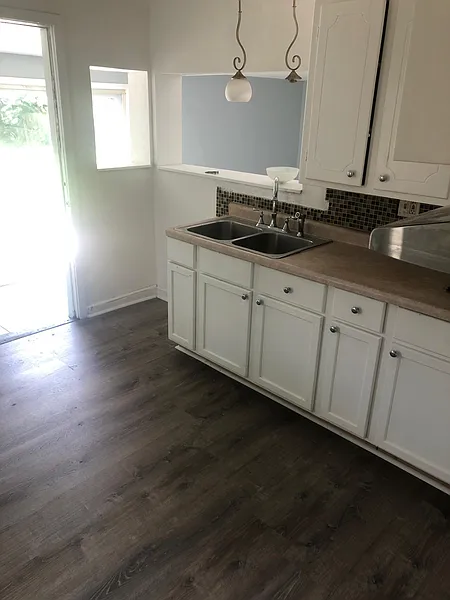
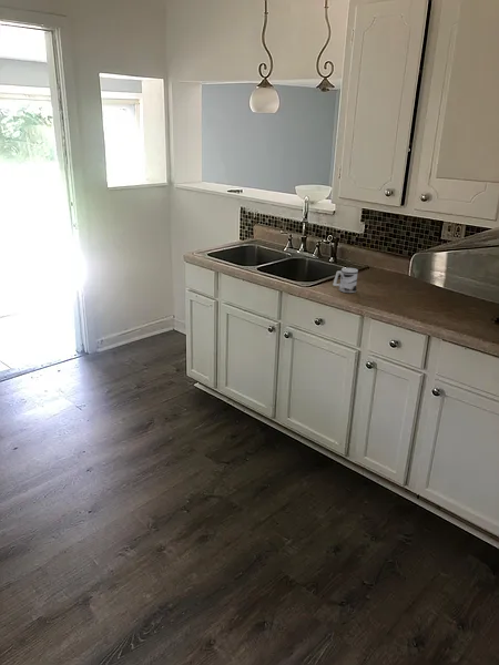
+ mug [332,267,359,294]
